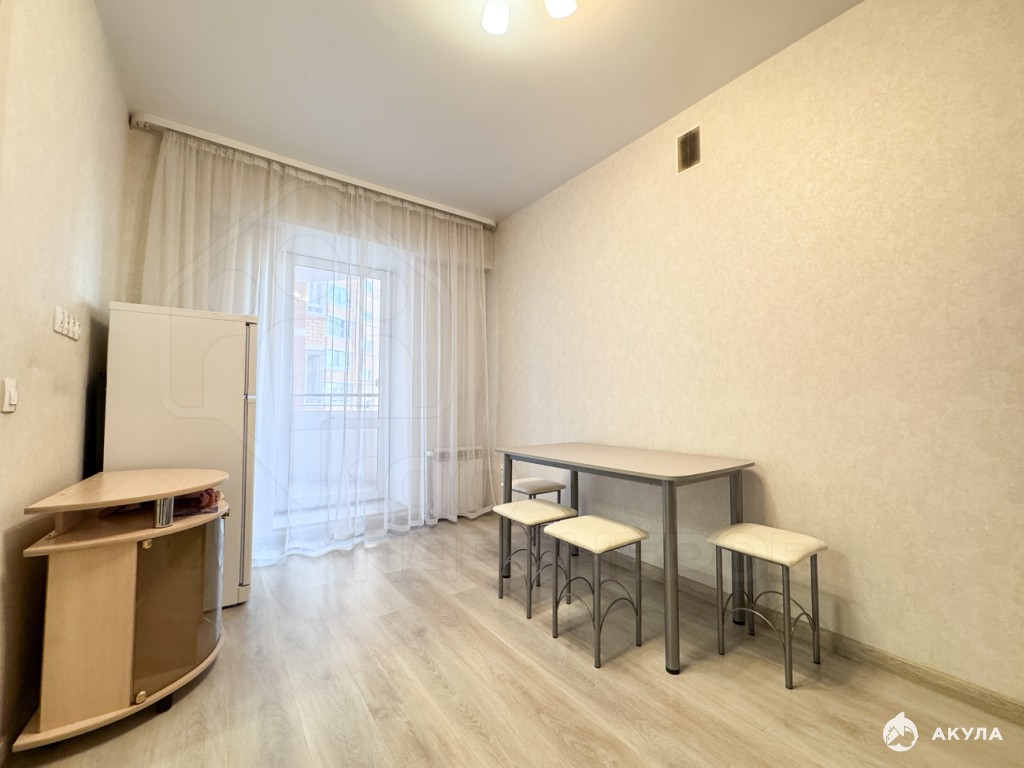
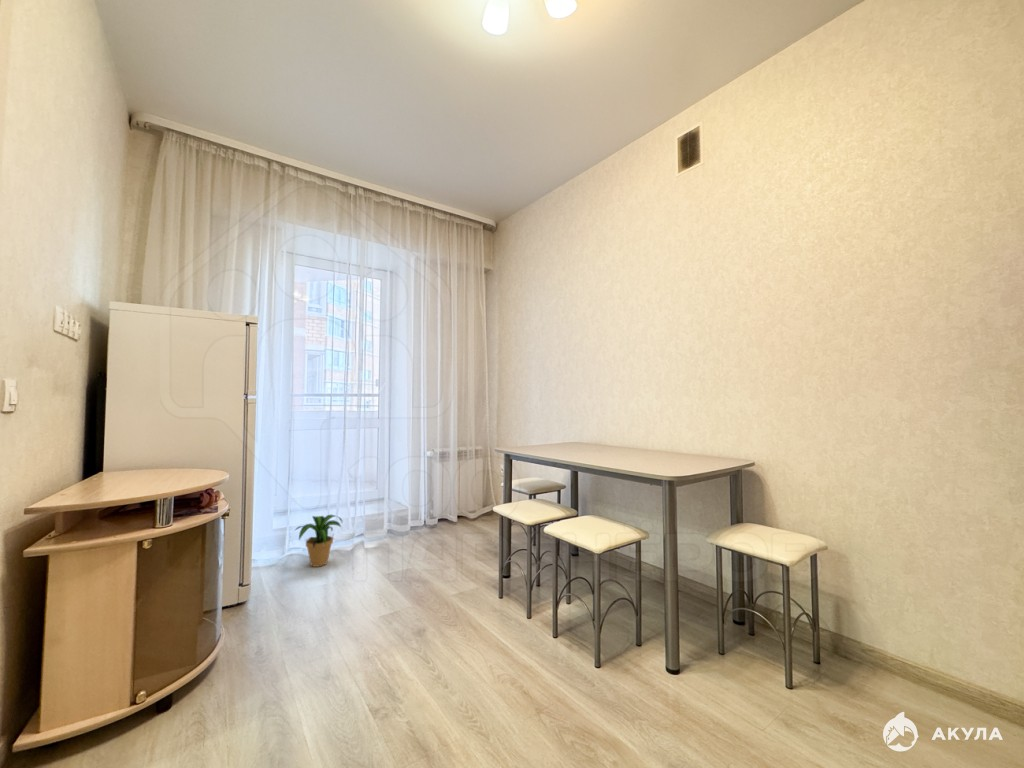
+ potted plant [292,514,343,568]
